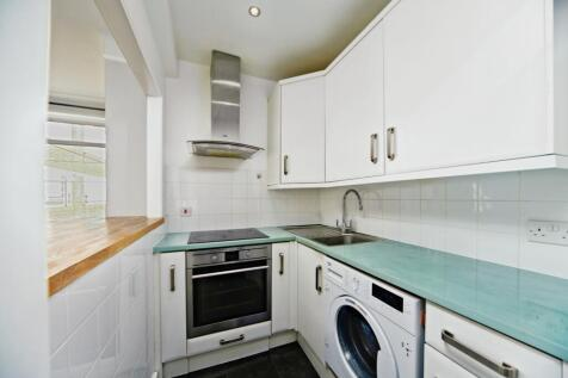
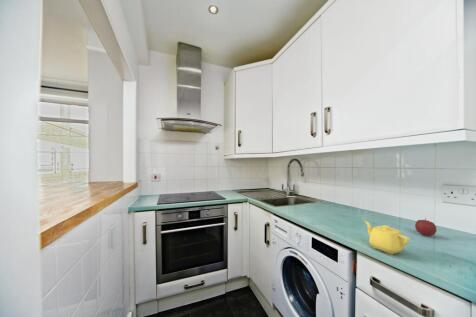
+ apple [414,217,438,237]
+ teapot [364,220,411,256]
